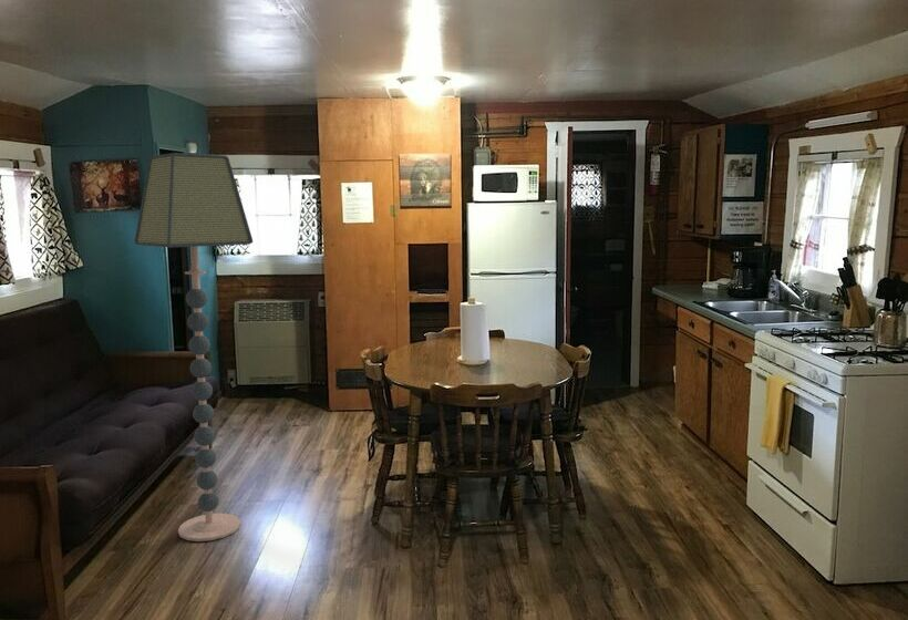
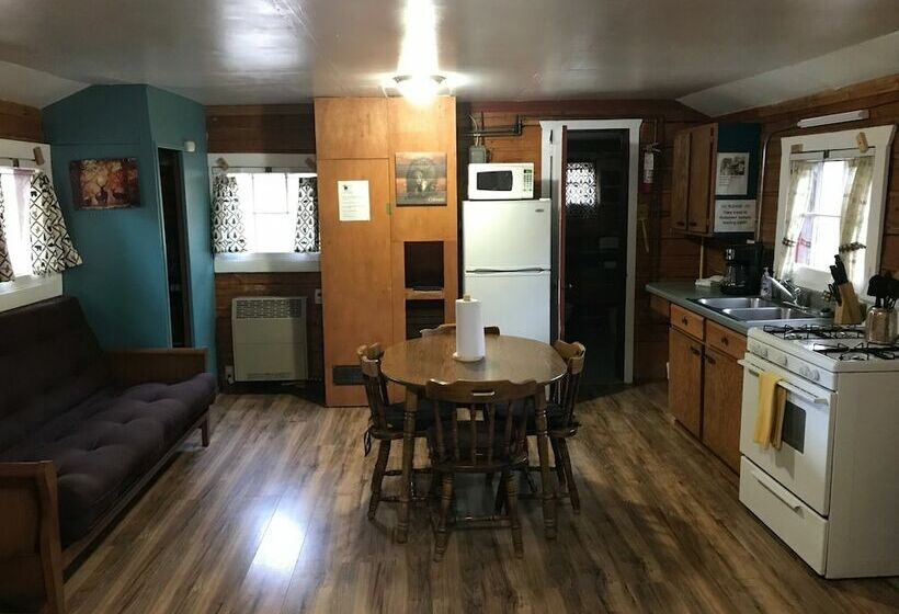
- floor lamp [134,152,254,542]
